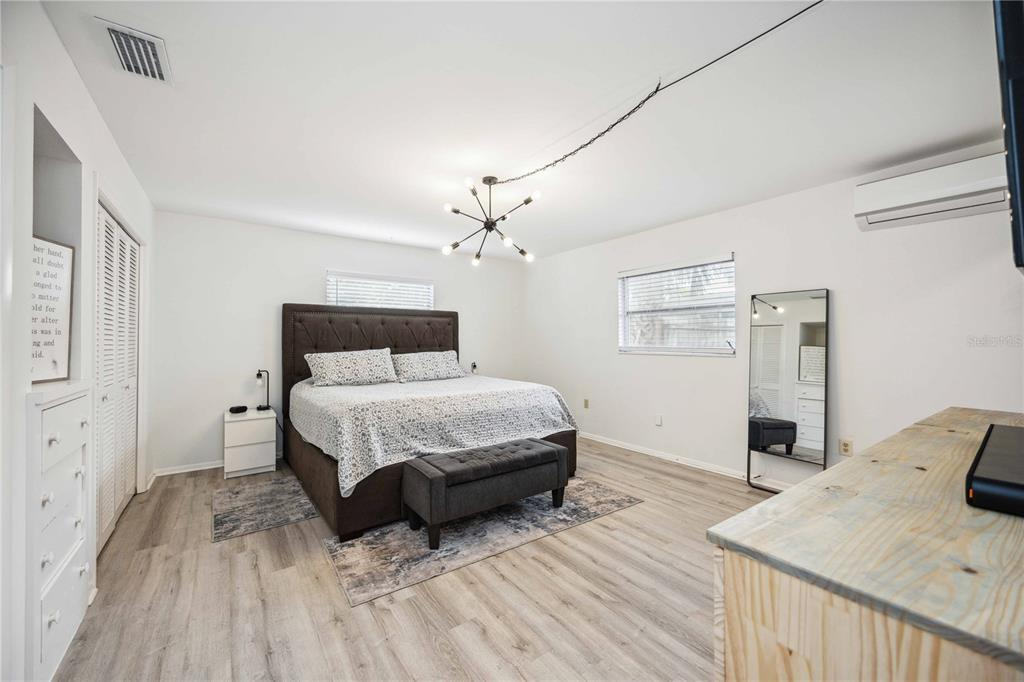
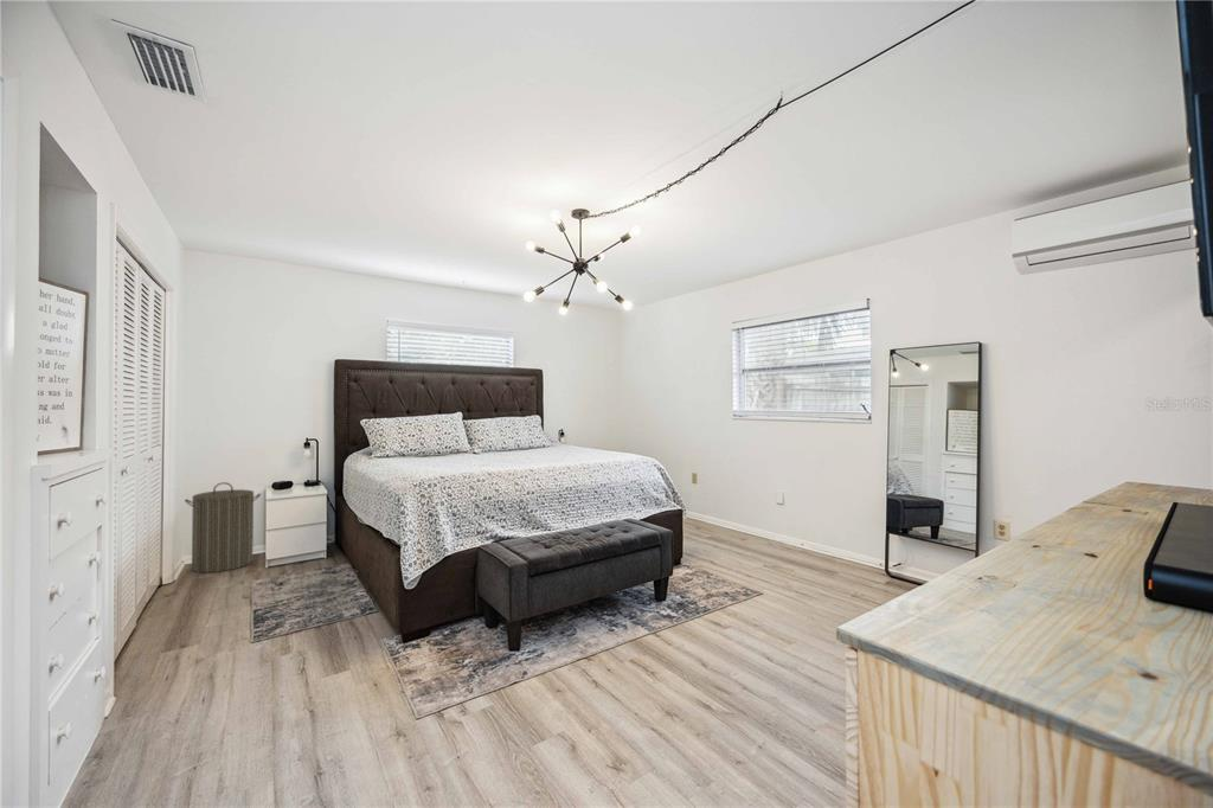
+ laundry hamper [184,481,262,573]
